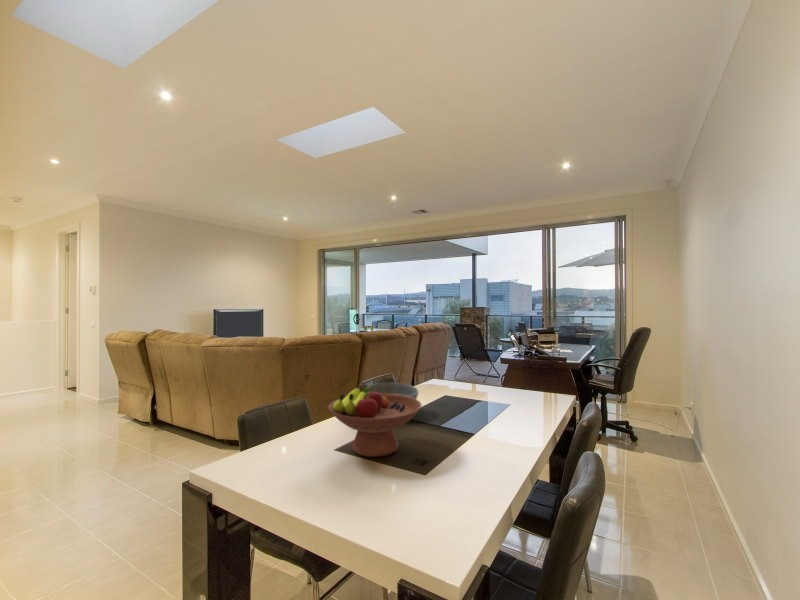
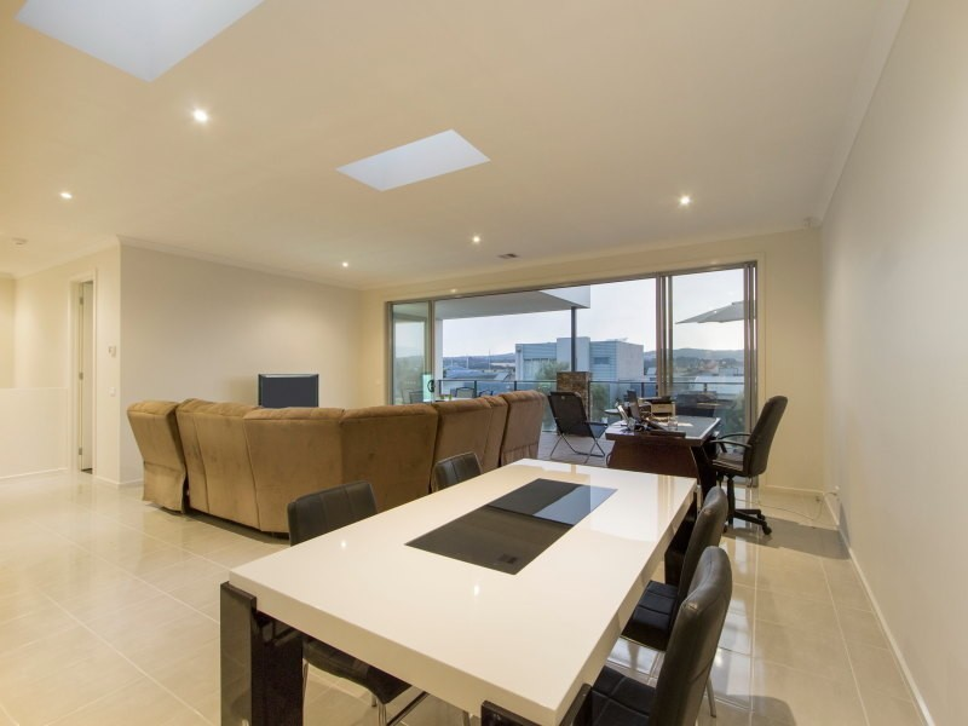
- bowl [367,382,420,400]
- fruit bowl [327,386,422,458]
